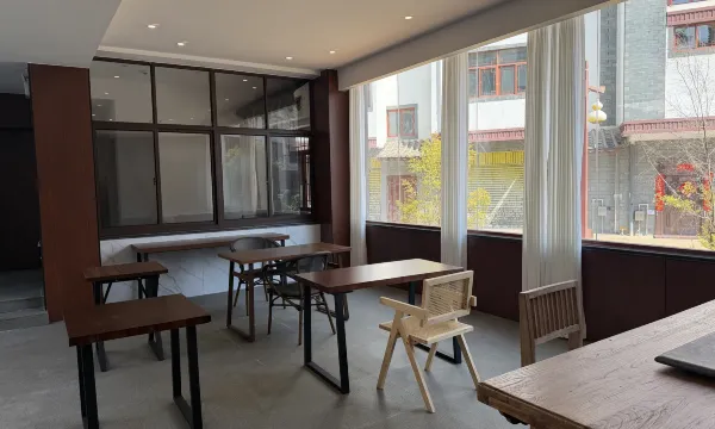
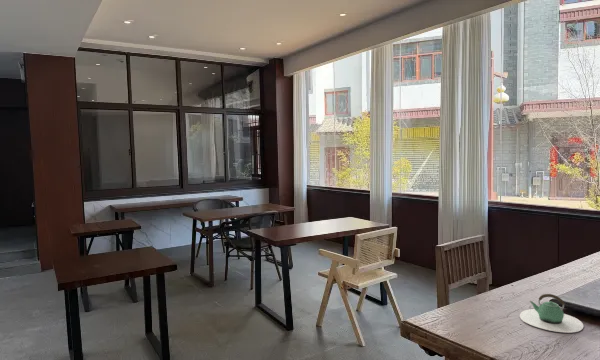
+ teapot [519,293,584,334]
